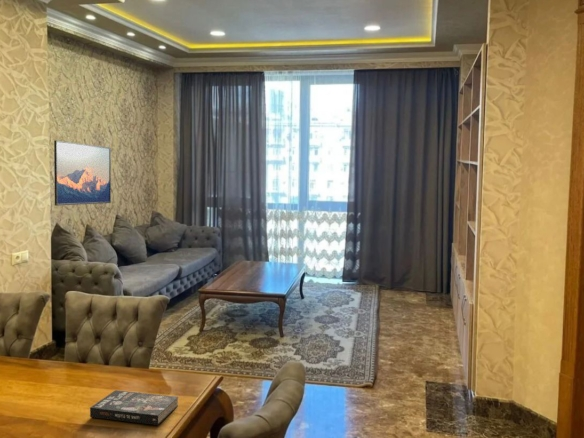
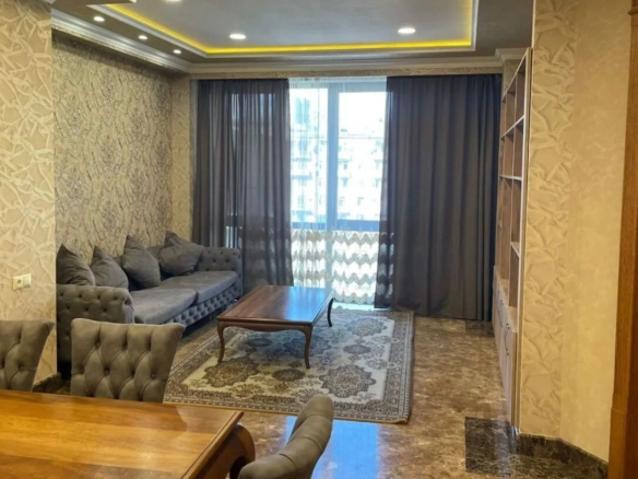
- book [89,389,179,426]
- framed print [53,139,112,207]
